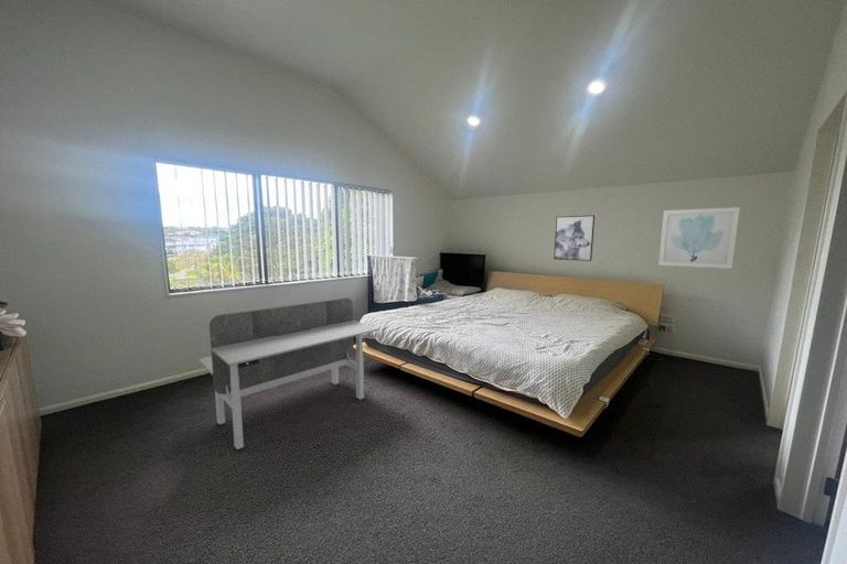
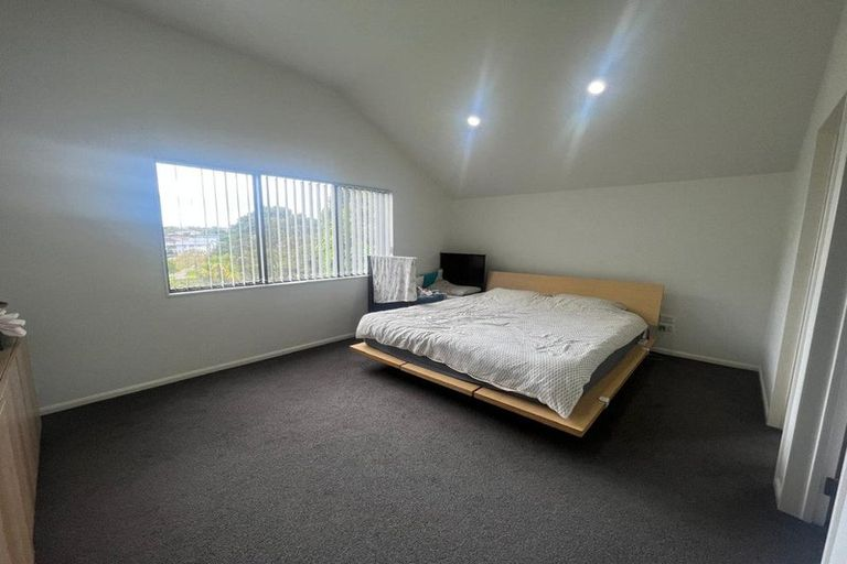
- wall art [657,206,741,270]
- desk [197,296,380,451]
- wall art [553,214,596,262]
